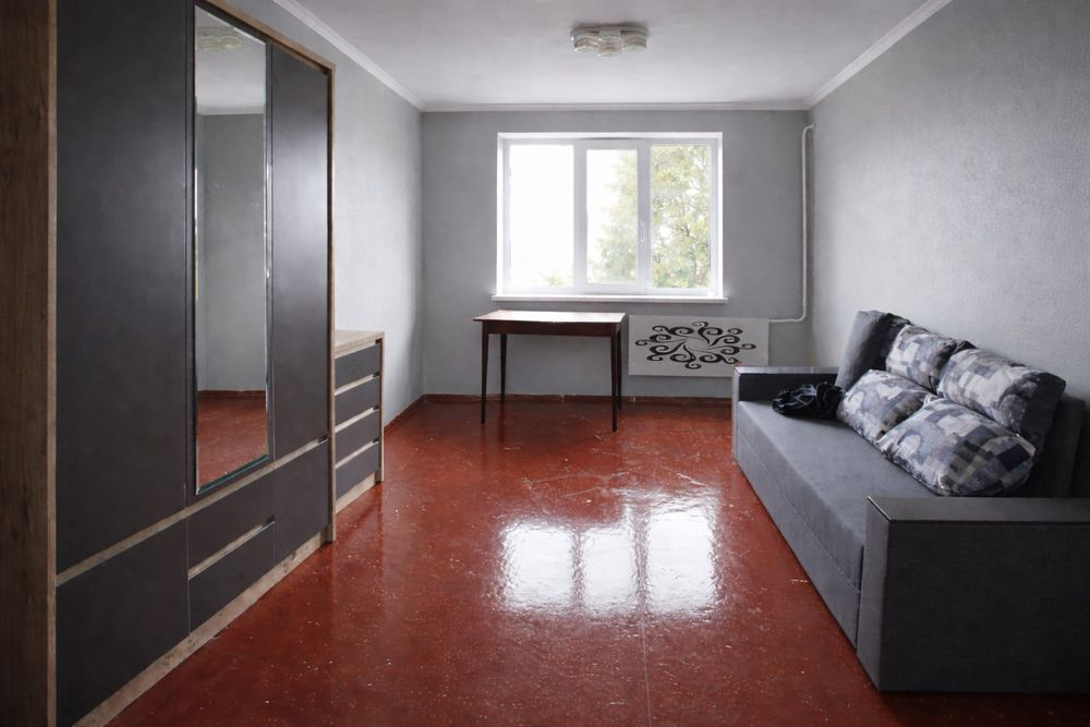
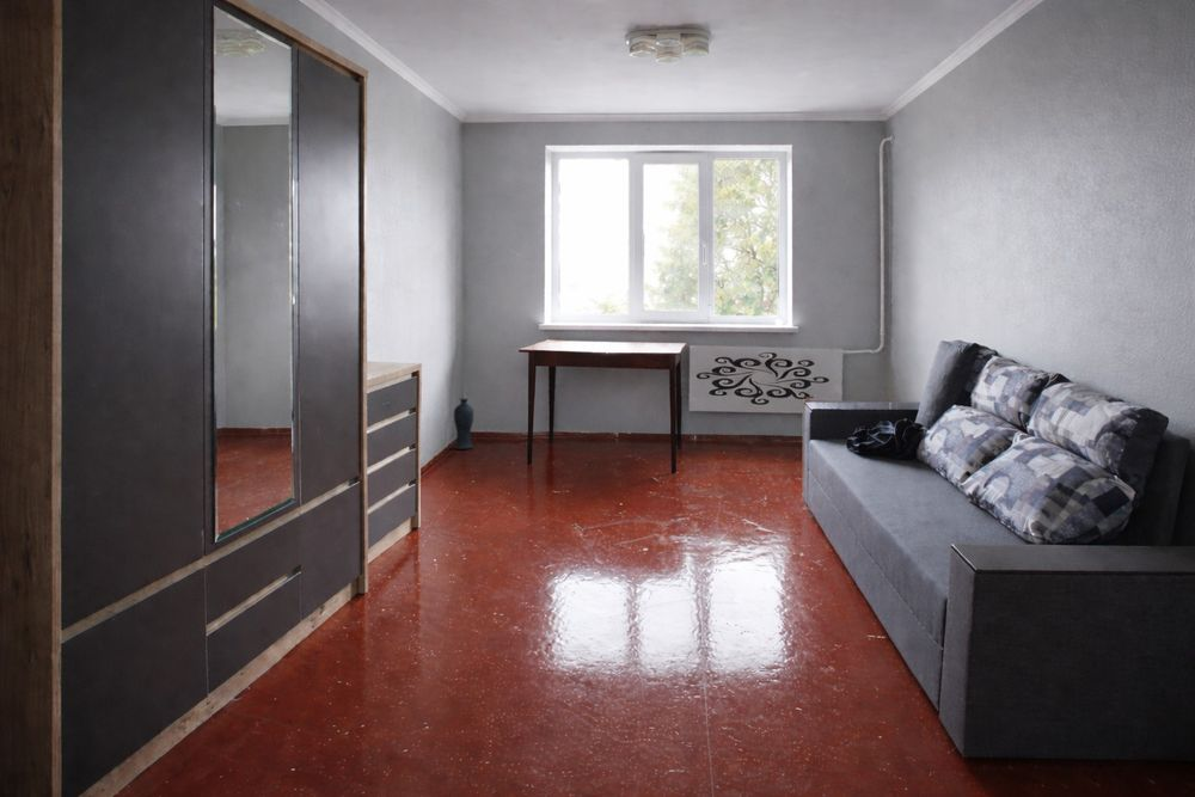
+ vase [453,398,474,450]
